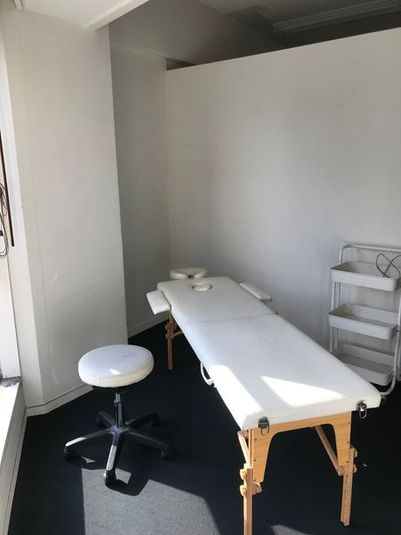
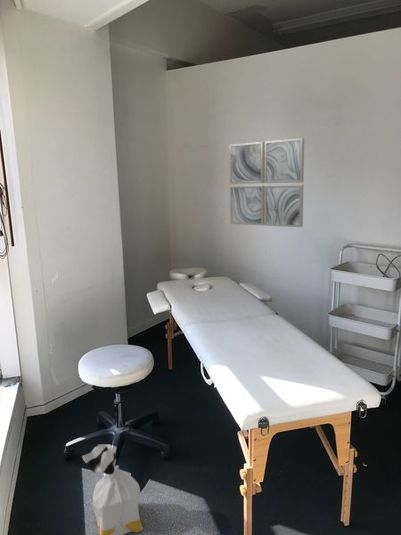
+ bag [81,443,144,535]
+ wall art [228,137,305,228]
